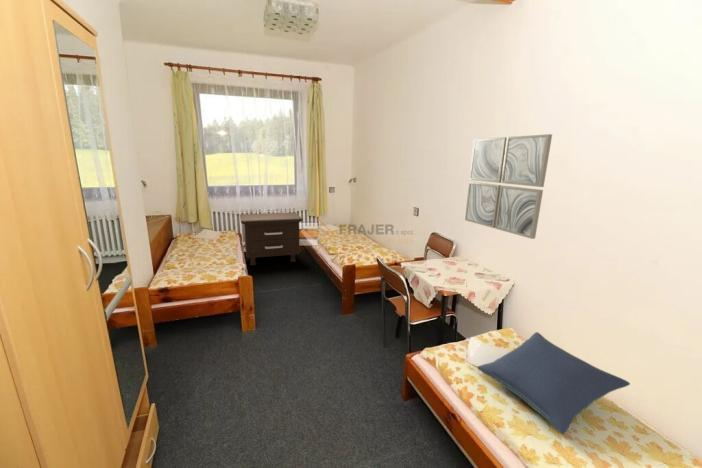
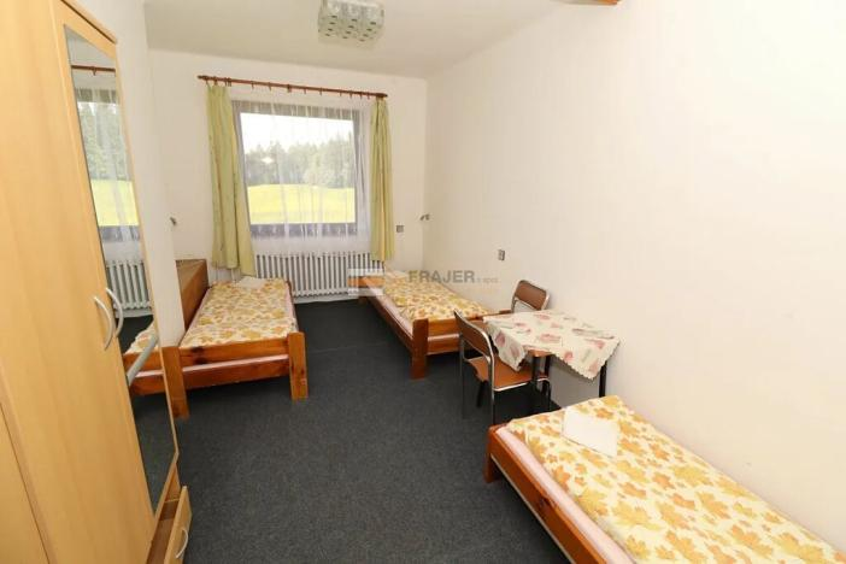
- wall art [464,133,553,240]
- nightstand [239,212,304,266]
- pillow [476,331,631,435]
